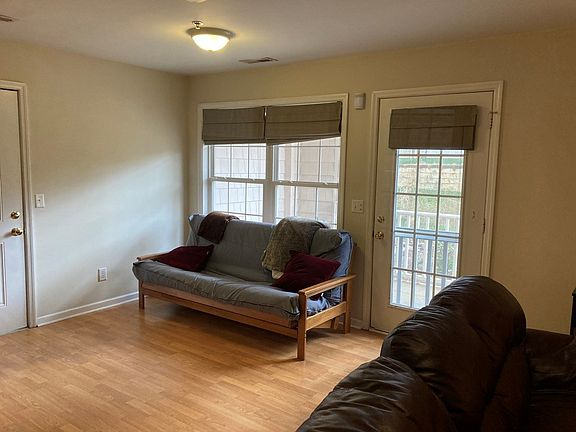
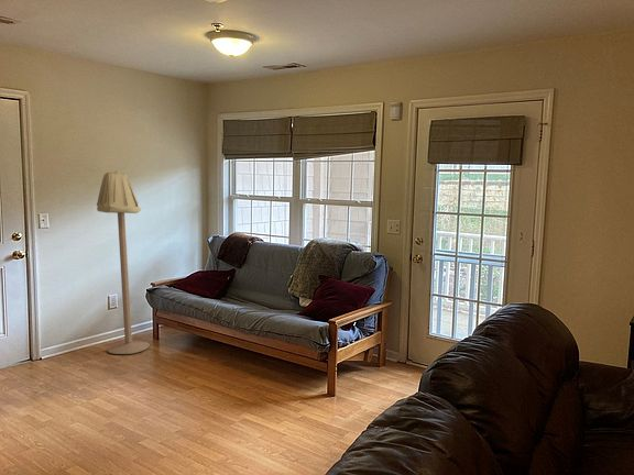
+ floor lamp [96,169,151,355]
